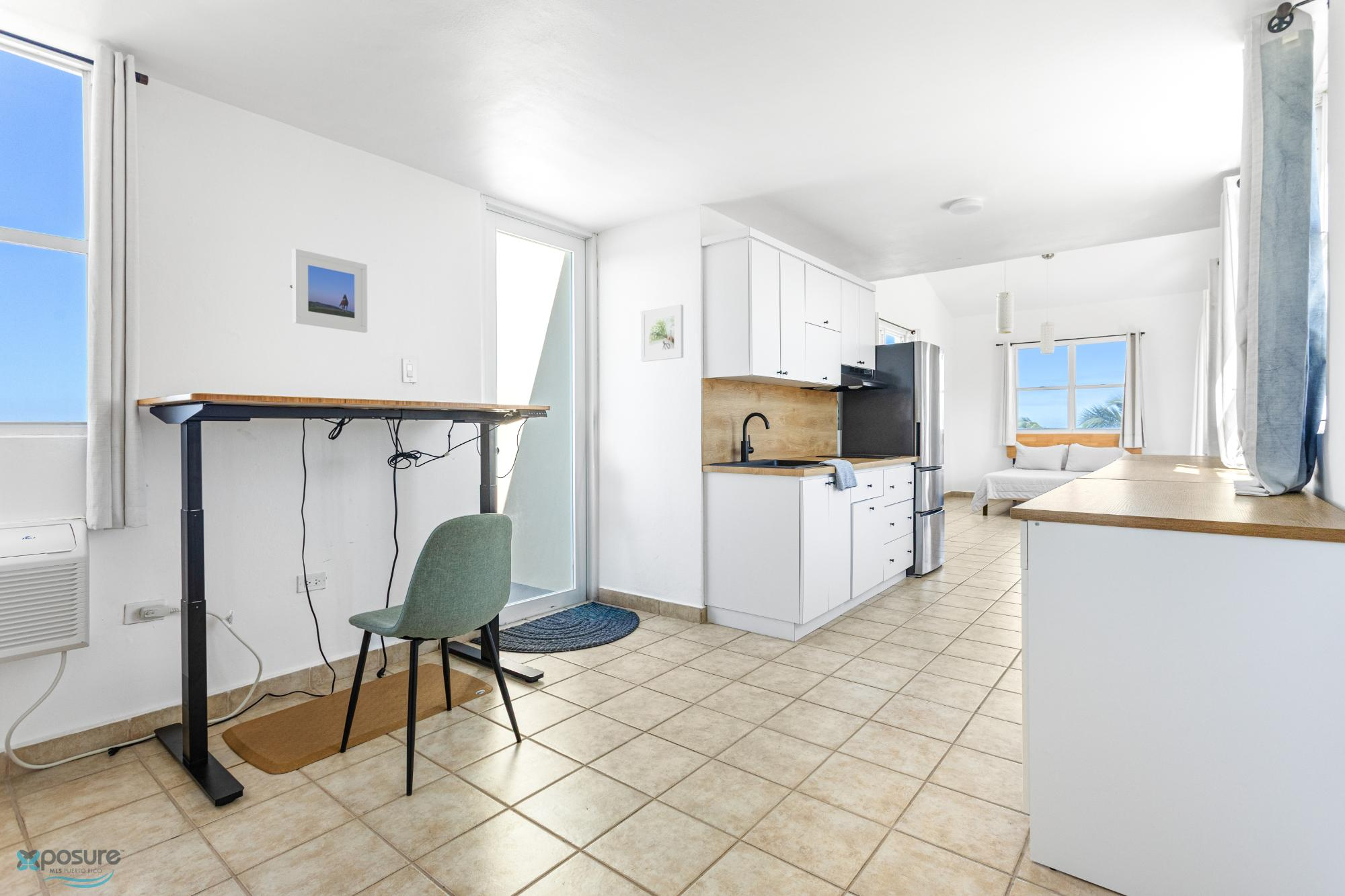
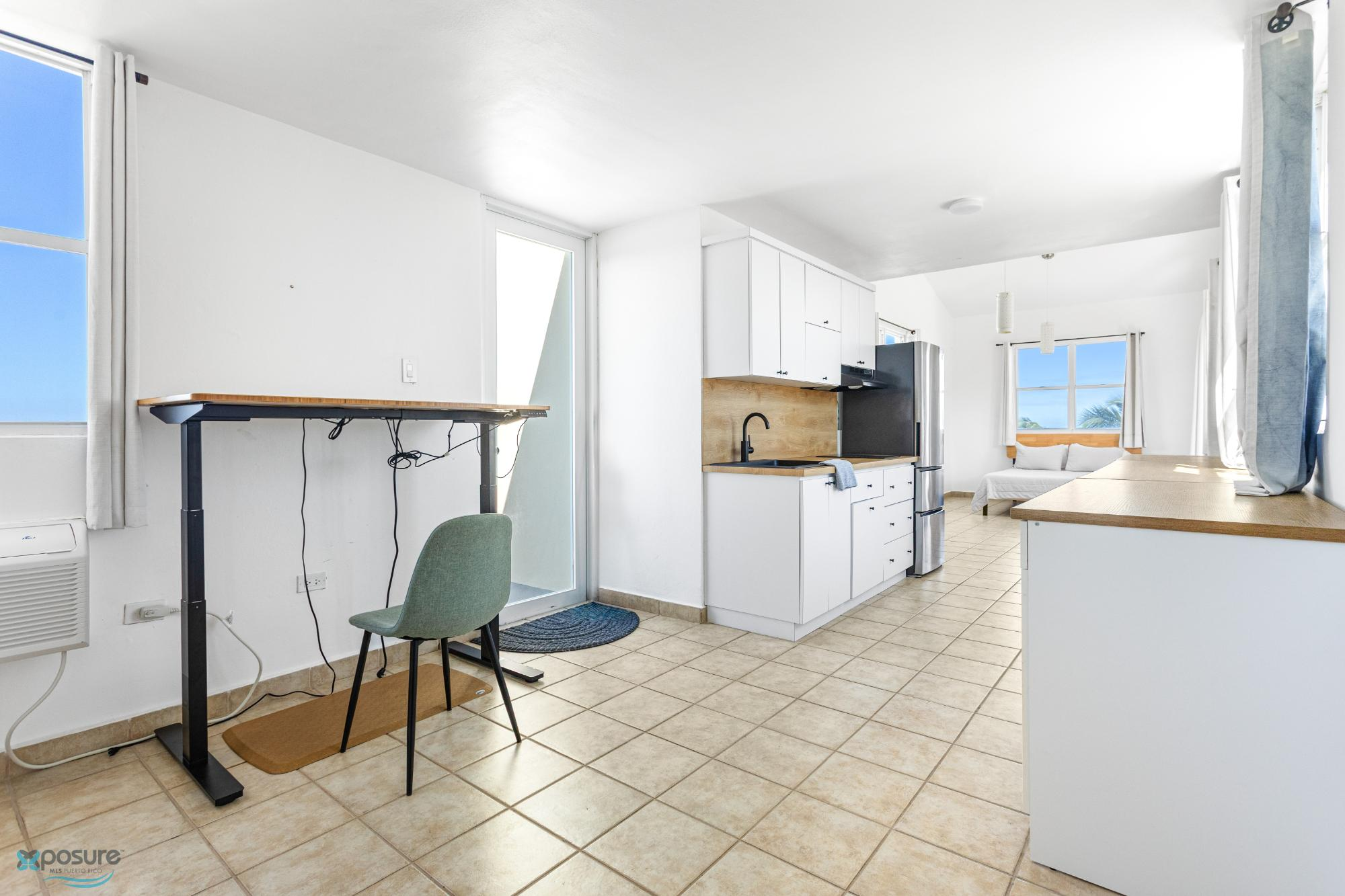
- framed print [640,304,684,362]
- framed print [292,248,368,333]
